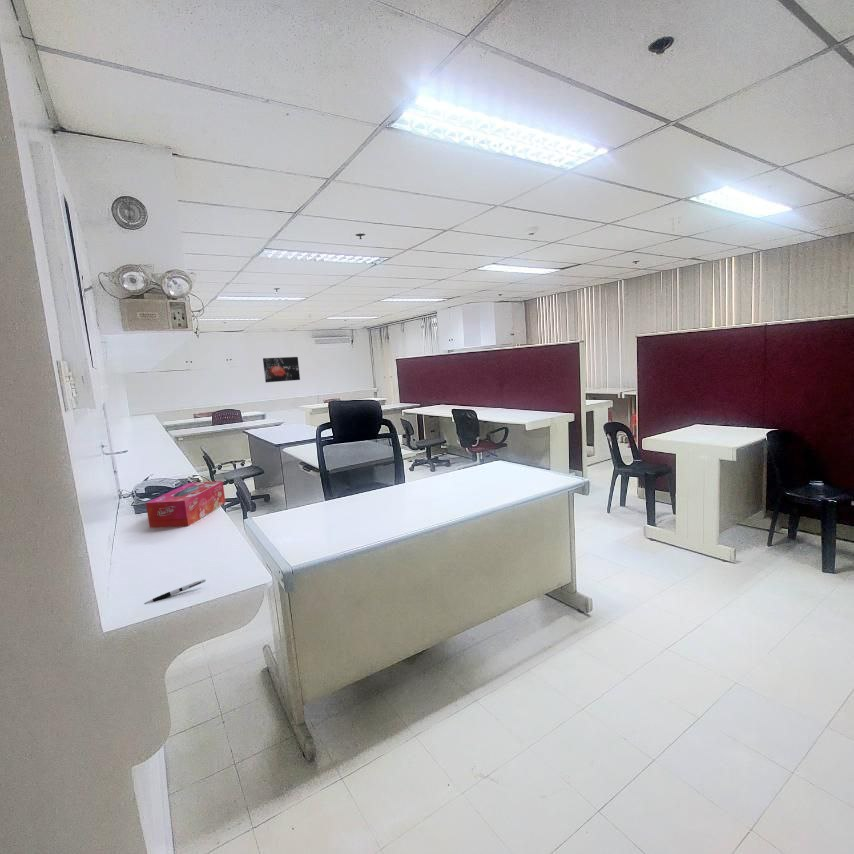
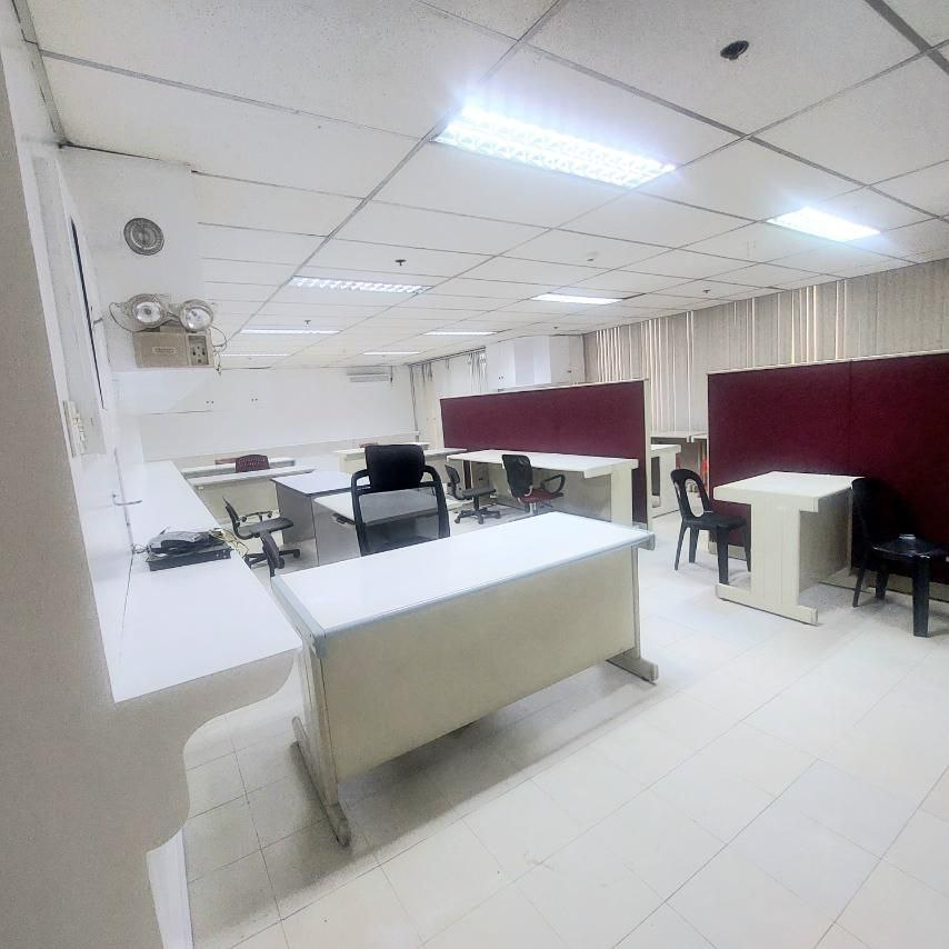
- pen [144,578,207,605]
- wall art [262,356,301,383]
- tissue box [145,480,226,529]
